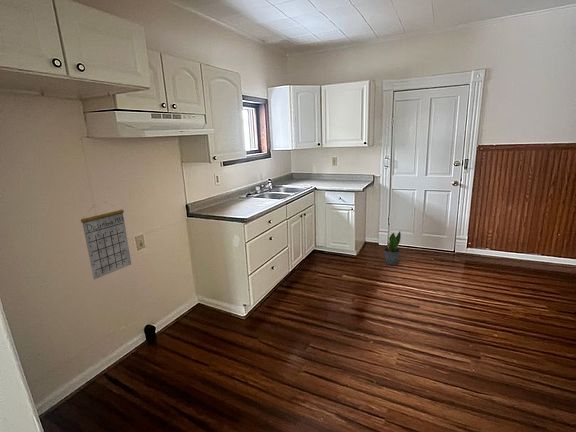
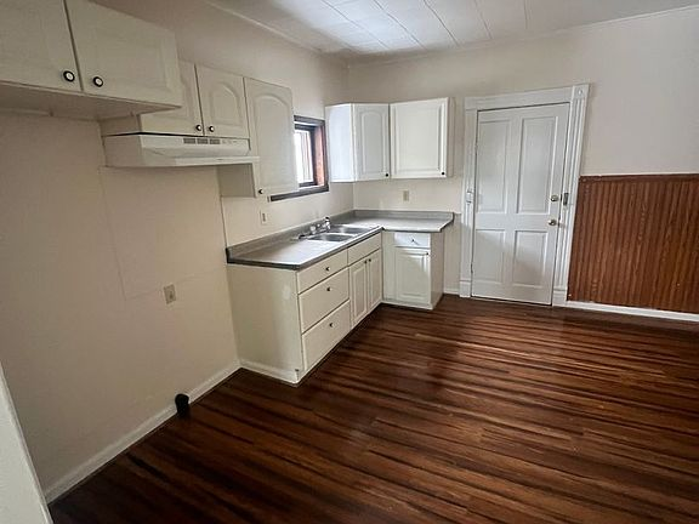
- calendar [80,201,132,281]
- potted plant [383,231,402,266]
